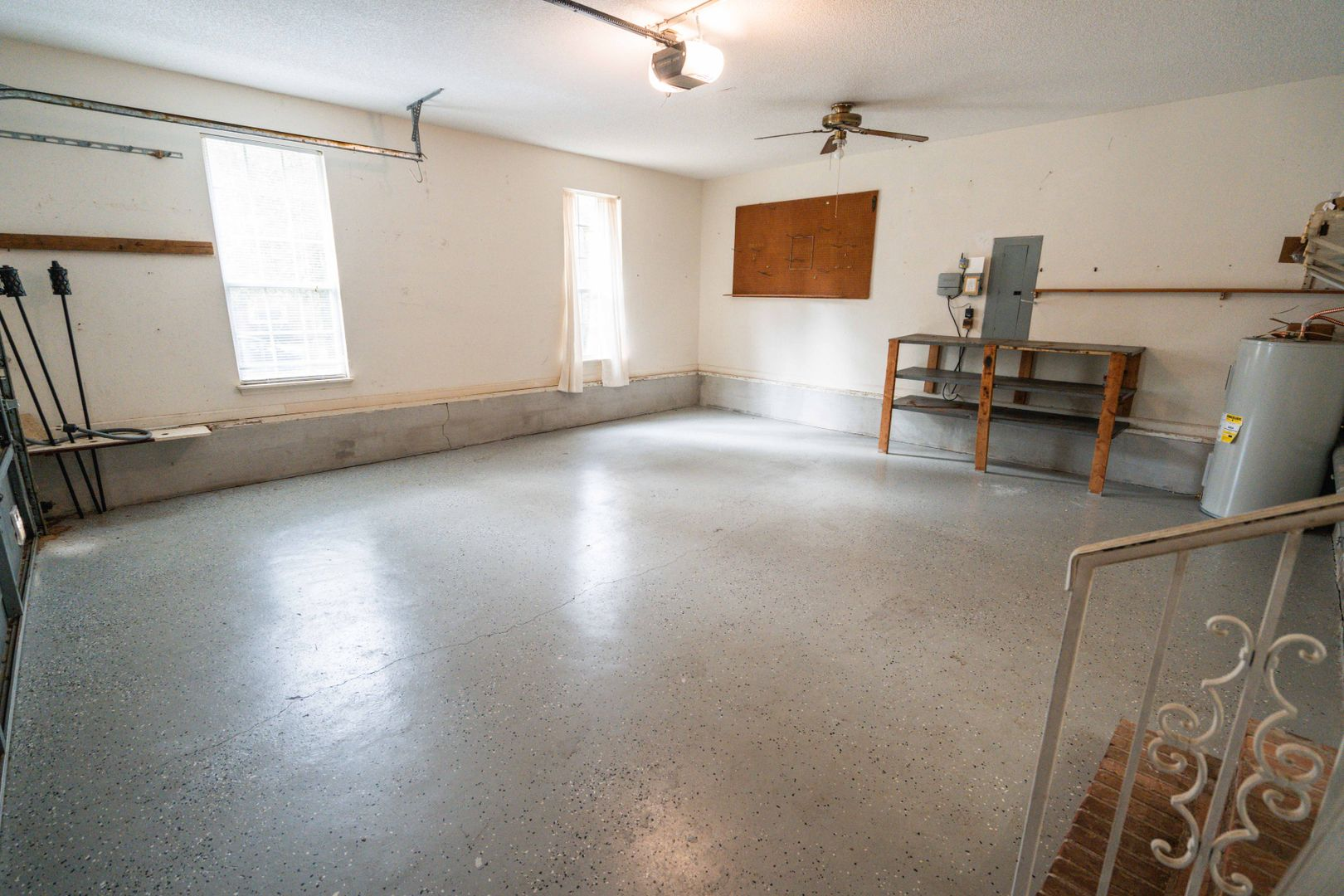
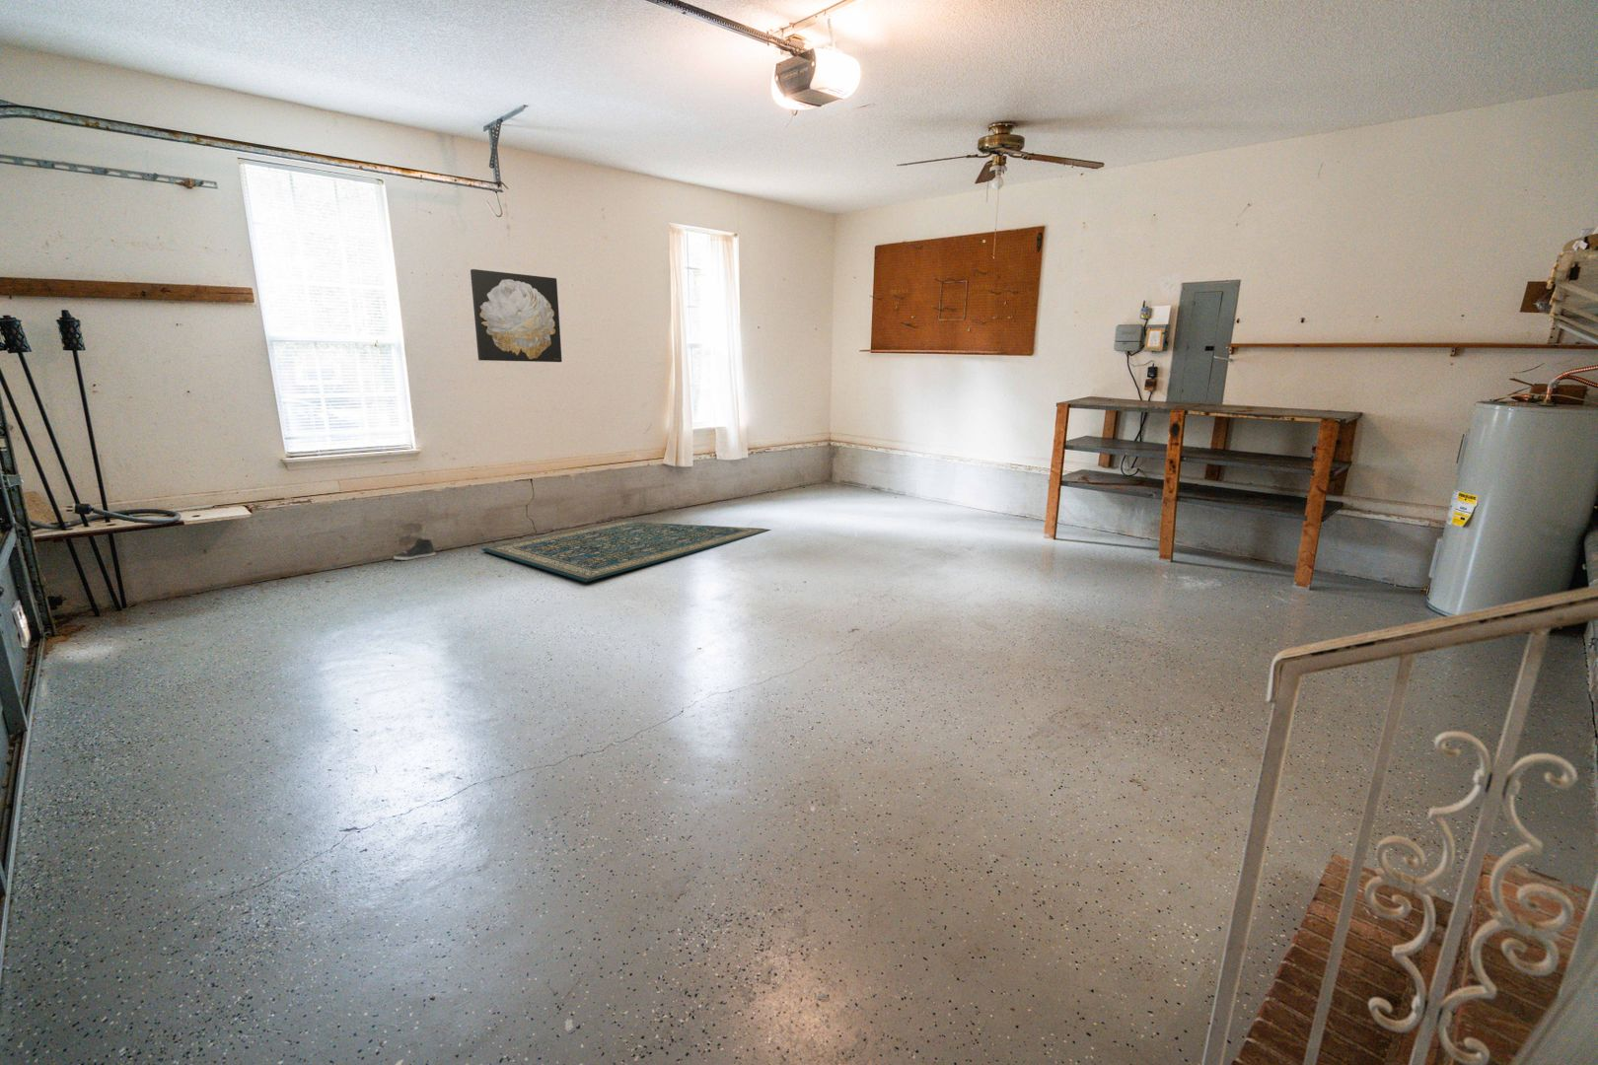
+ rug [480,521,773,582]
+ sneaker [392,537,436,561]
+ wall art [470,269,564,363]
